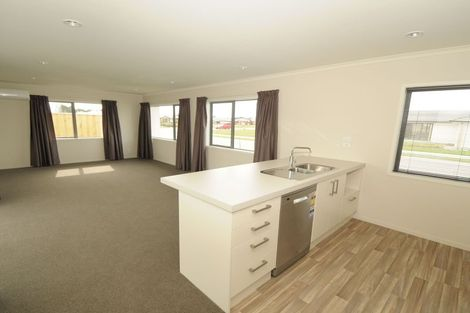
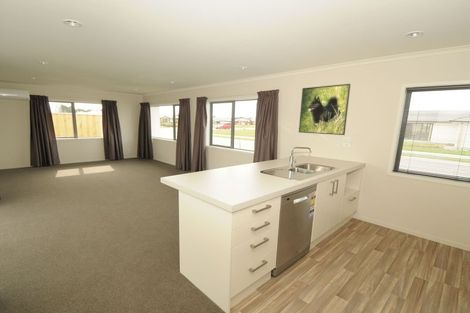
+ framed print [298,83,351,136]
